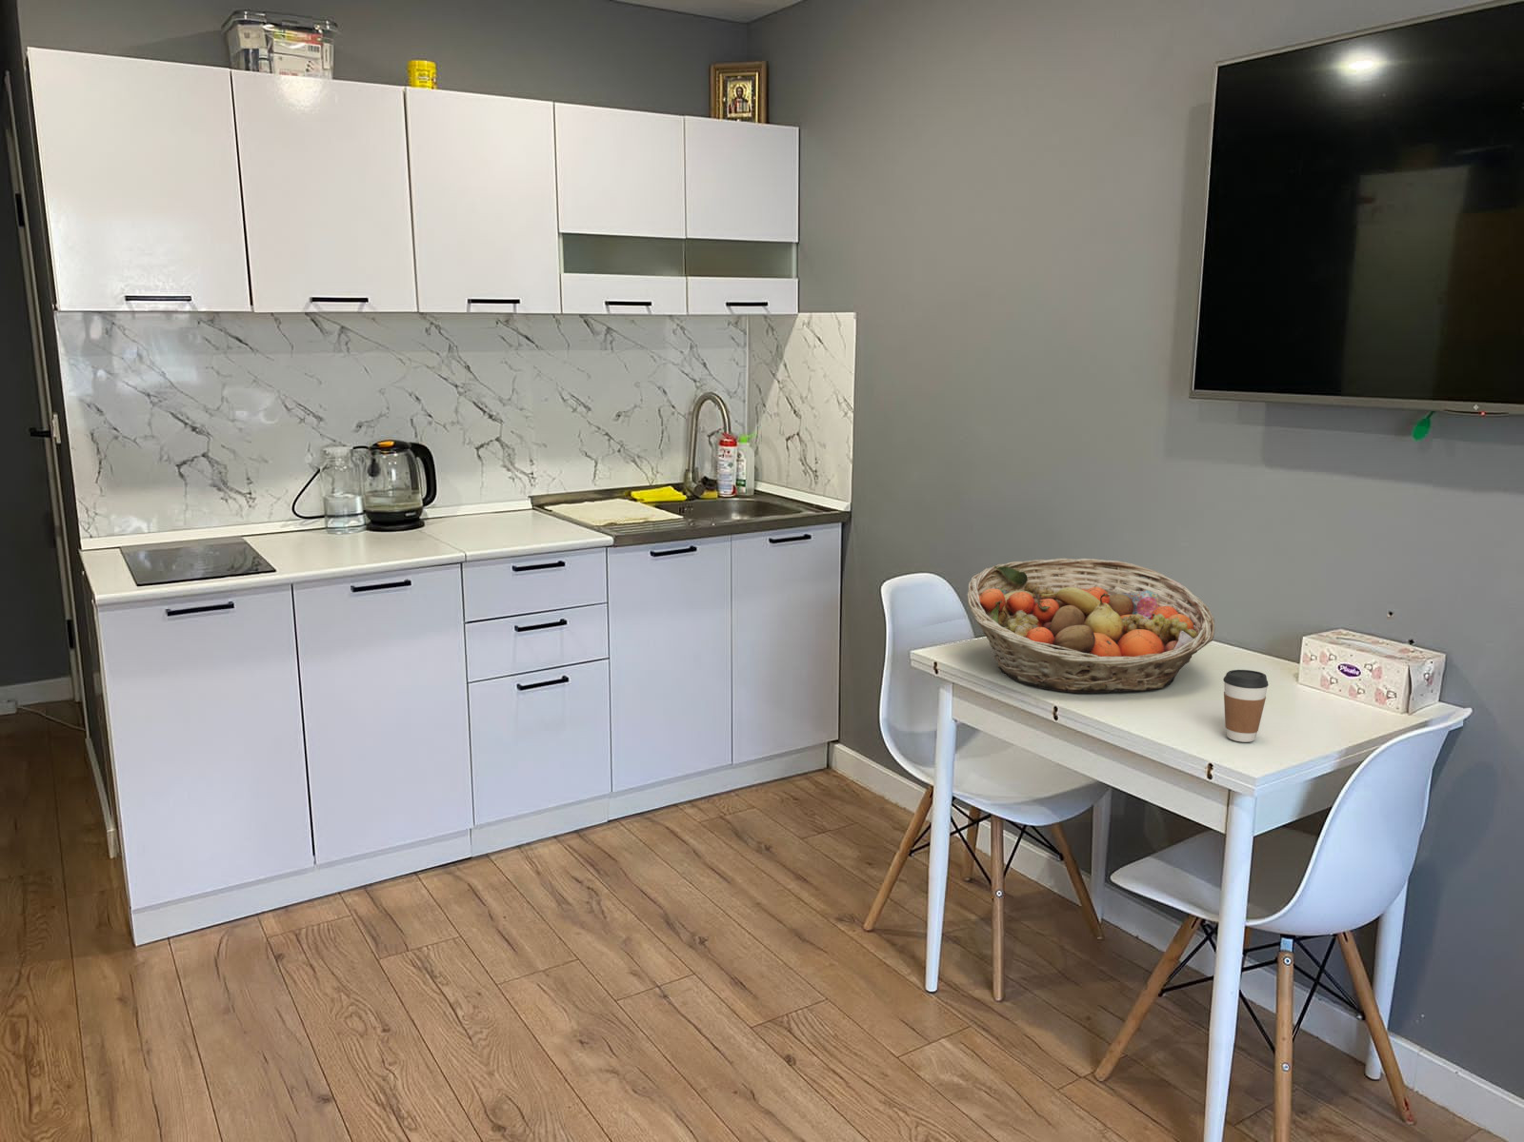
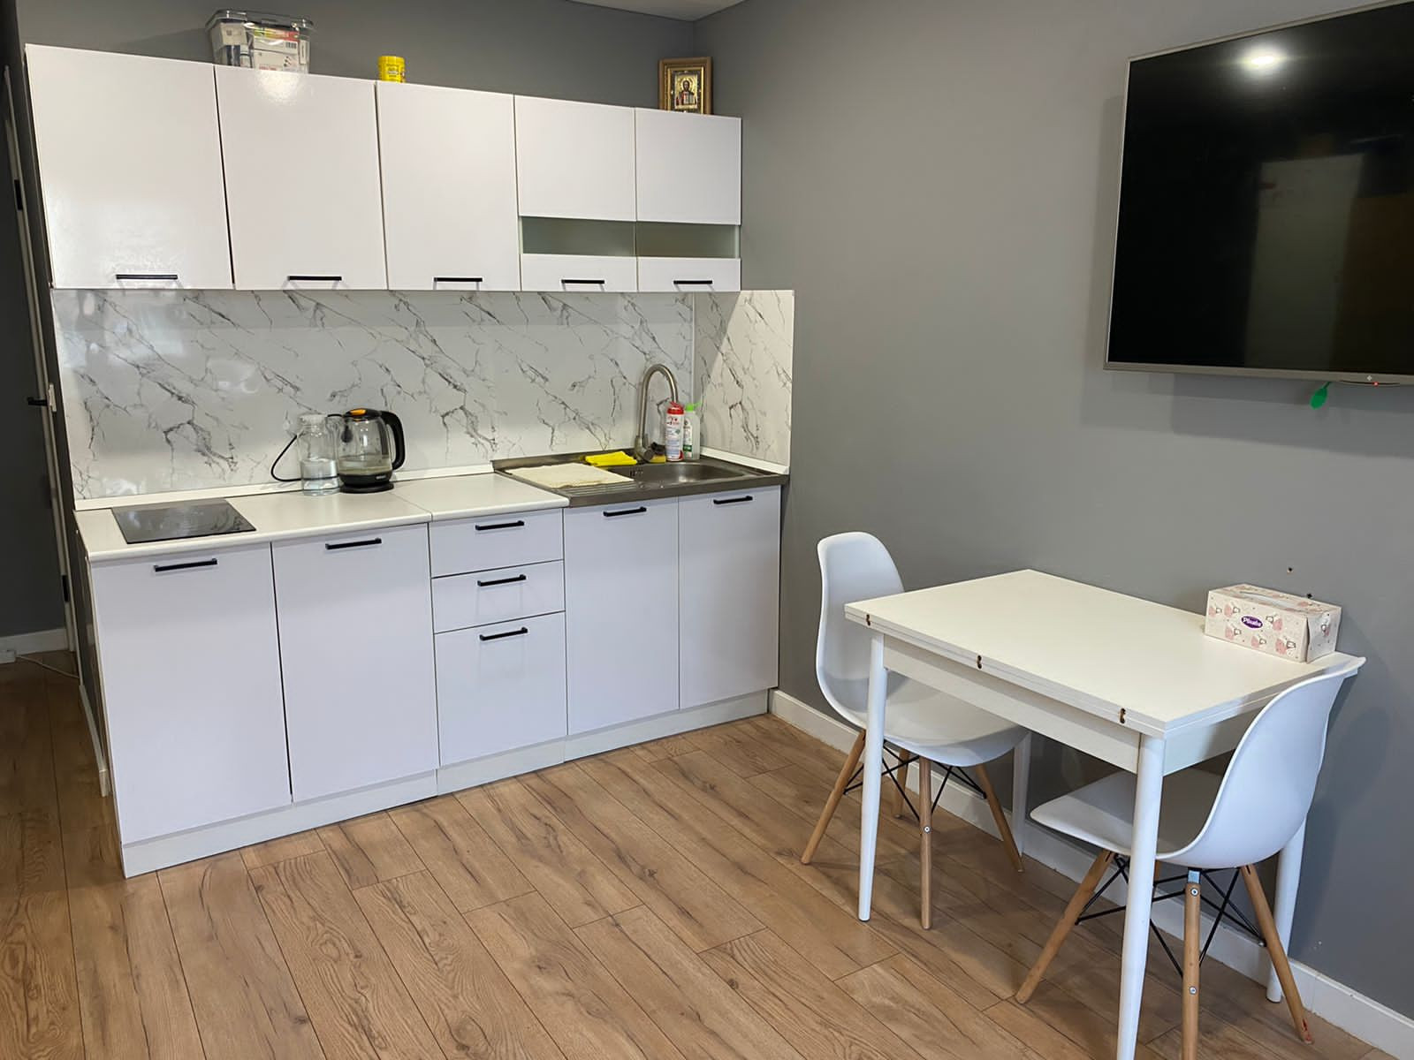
- fruit basket [967,558,1217,693]
- coffee cup [1222,669,1270,744]
